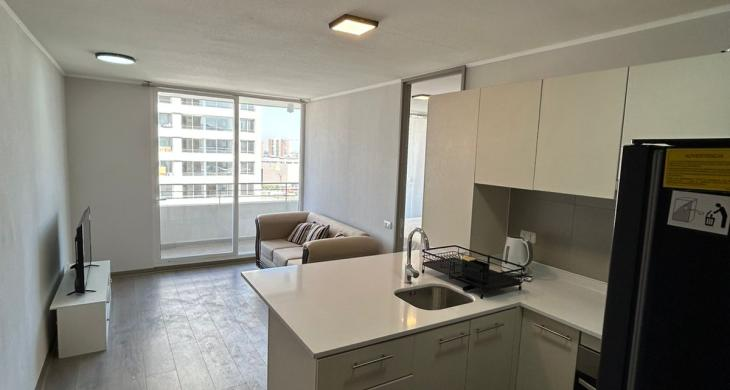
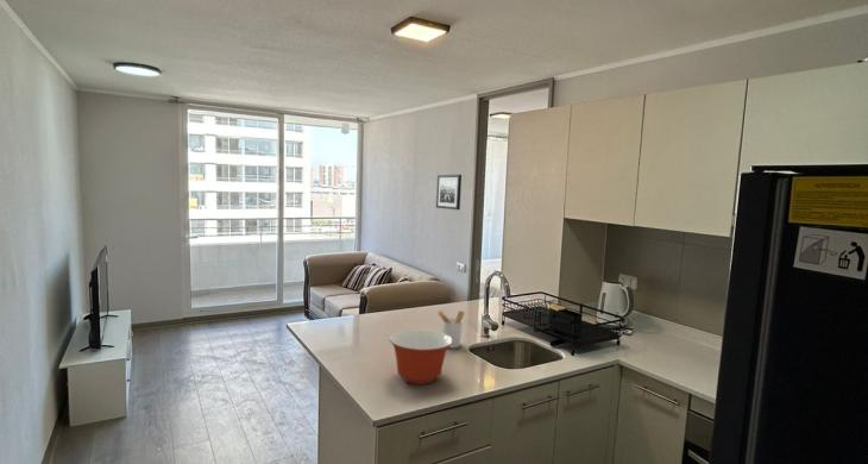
+ mixing bowl [388,328,452,385]
+ utensil holder [435,309,465,349]
+ wall art [435,174,463,211]
